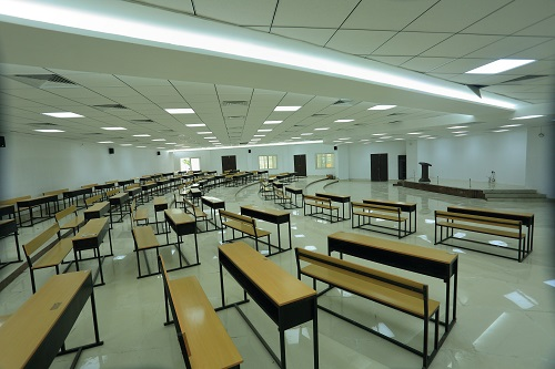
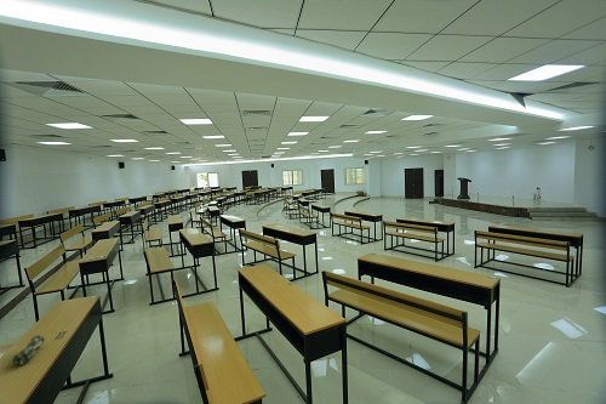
+ pencil case [11,334,46,366]
